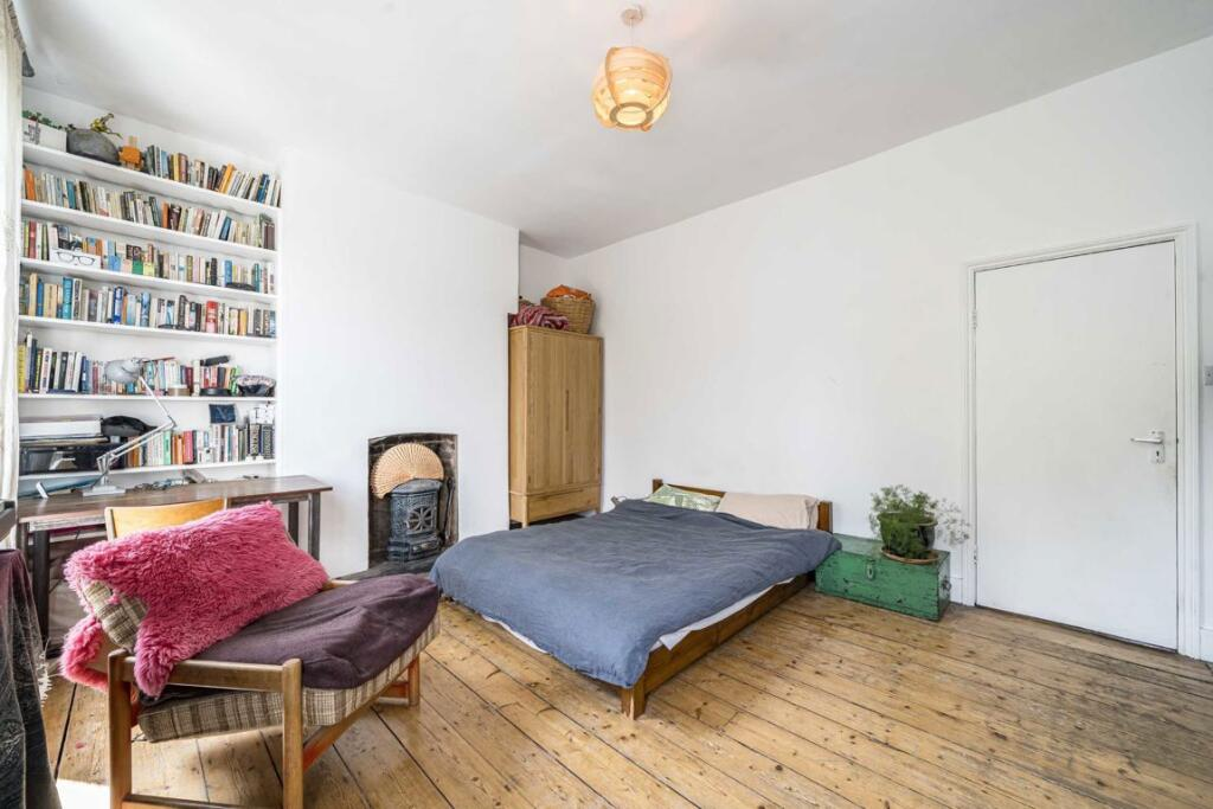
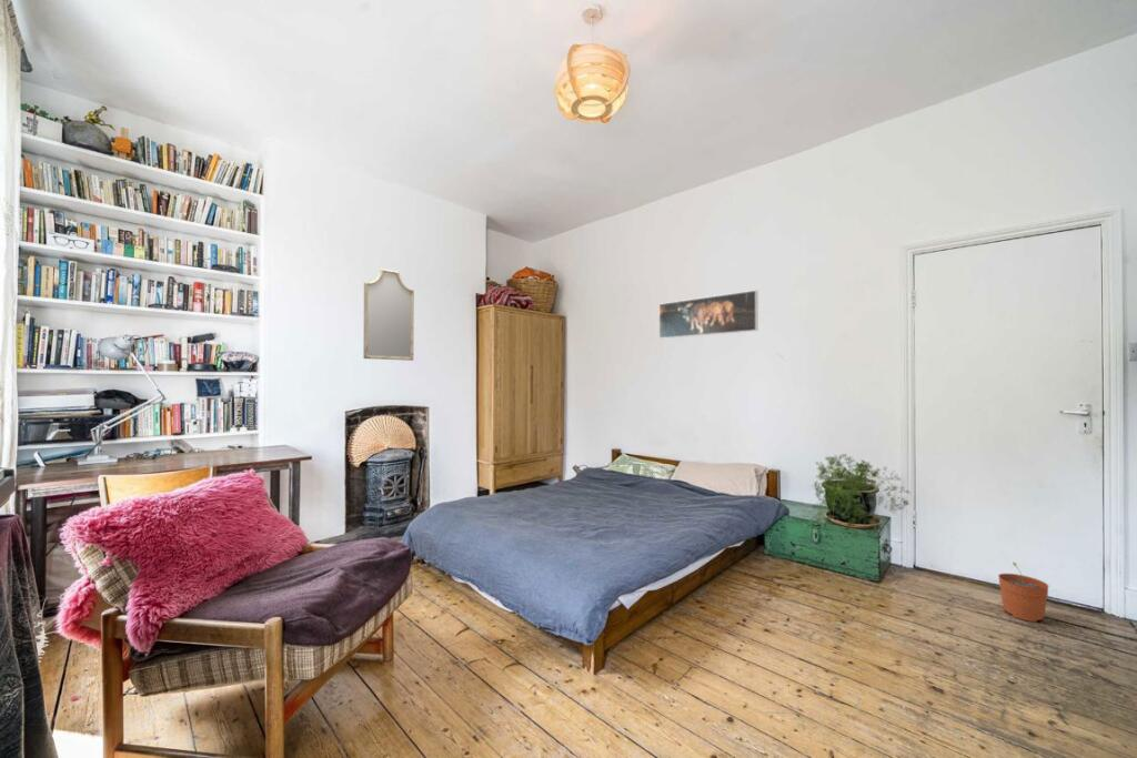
+ plant pot [997,562,1050,623]
+ home mirror [362,267,415,362]
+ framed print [657,289,759,340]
